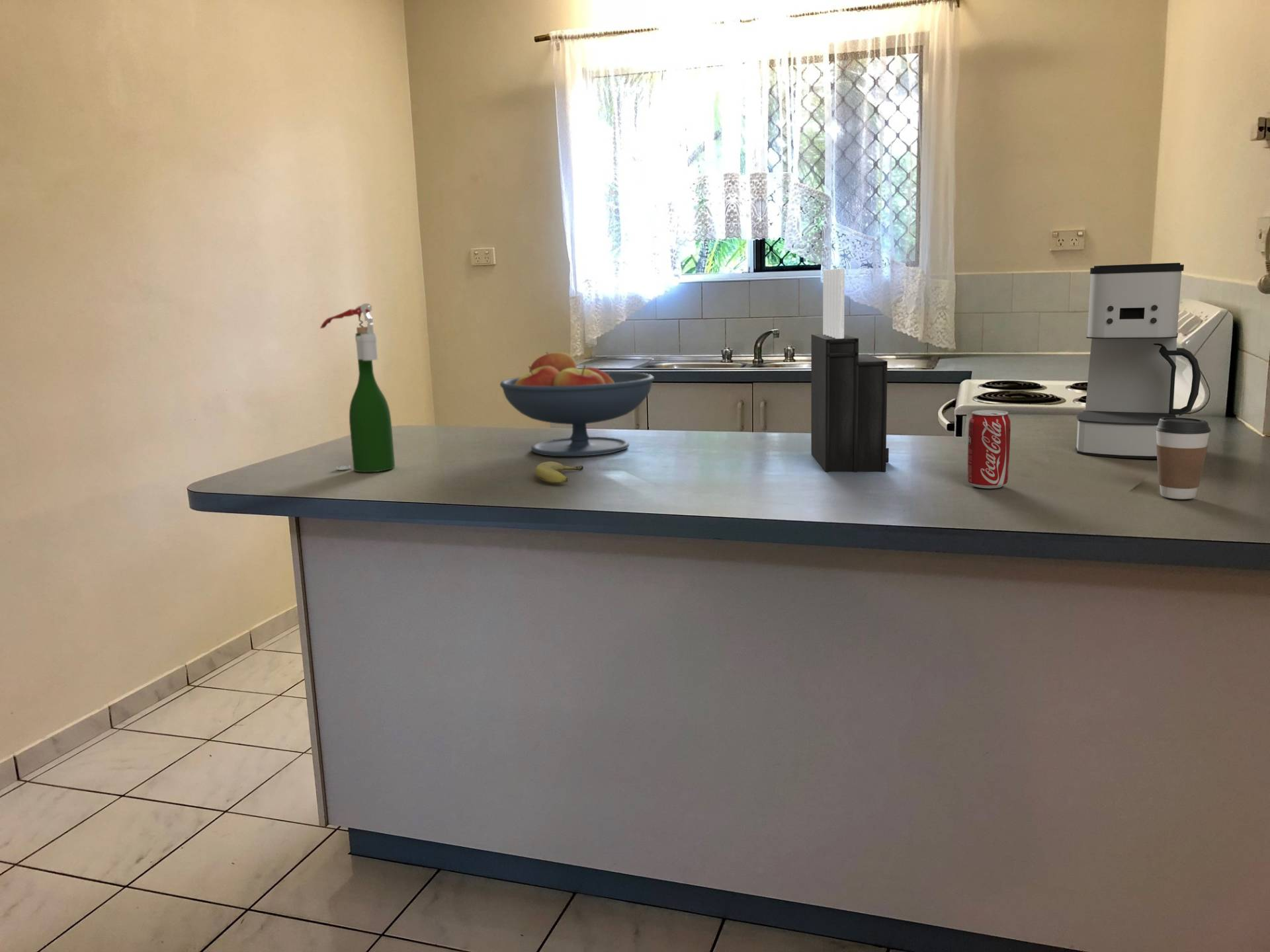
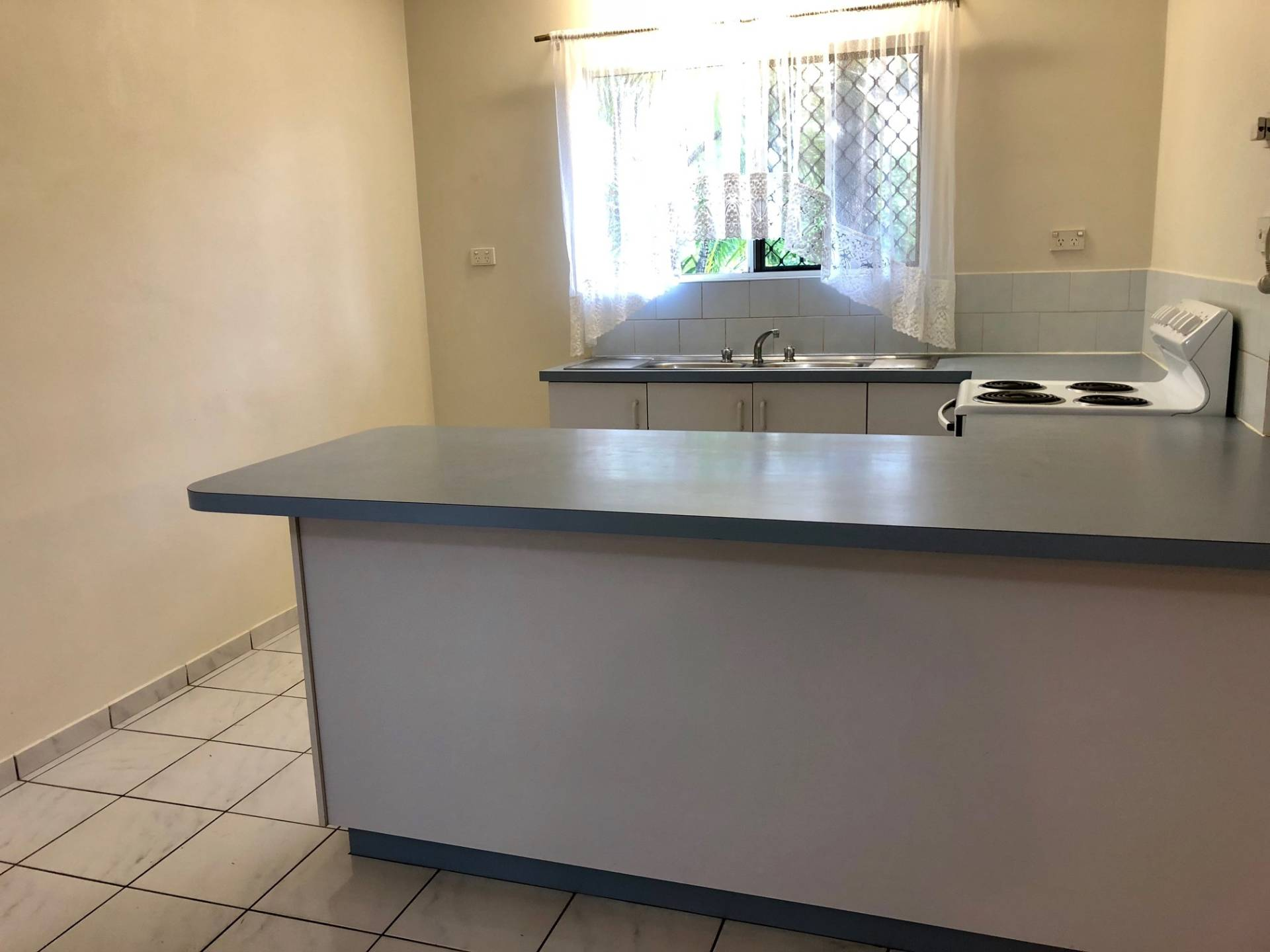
- knife block [810,268,890,473]
- coffee maker [1075,262,1201,459]
- fruit bowl [499,351,655,457]
- coffee cup [1156,416,1212,500]
- fruit [534,461,584,485]
- beverage can [967,409,1011,489]
- wine bottle [319,303,396,473]
